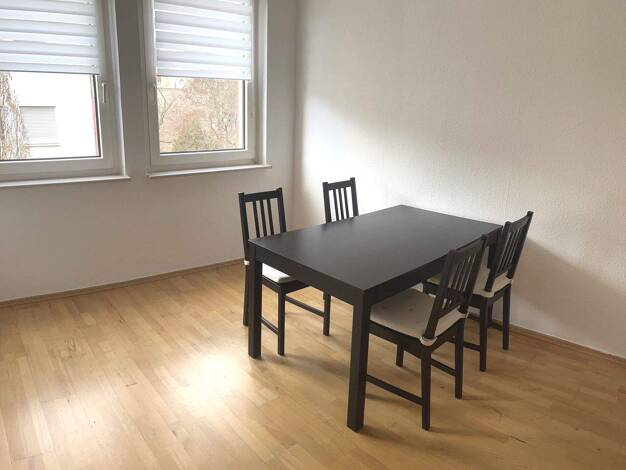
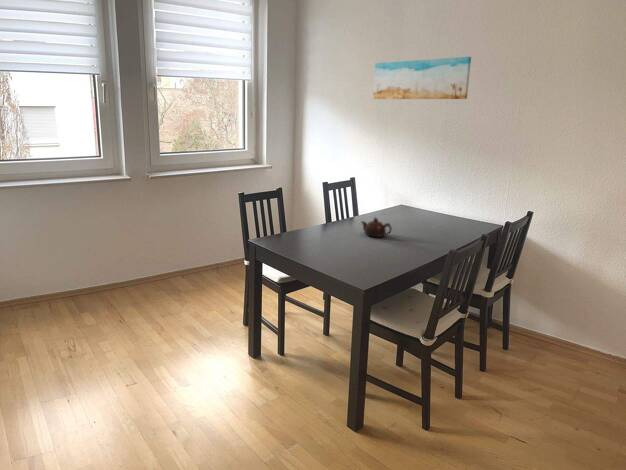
+ wall art [372,56,472,100]
+ teapot [360,216,393,238]
